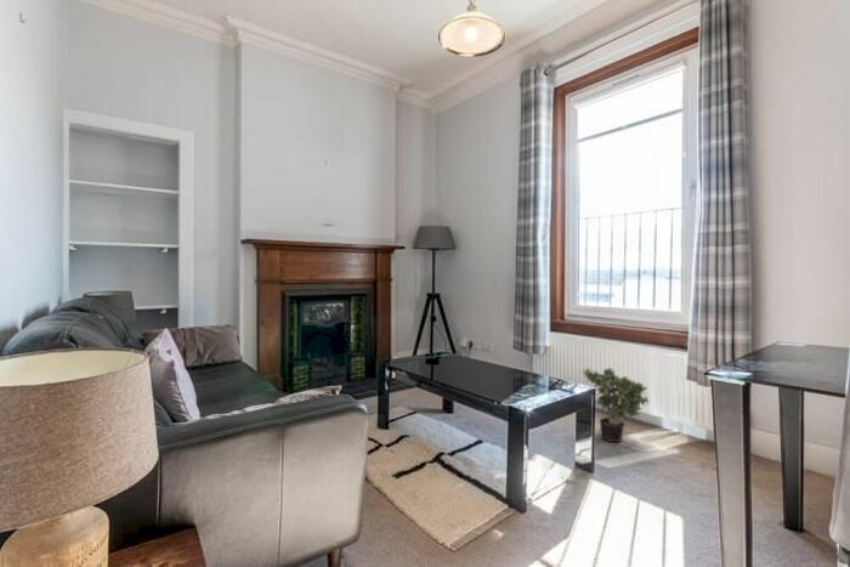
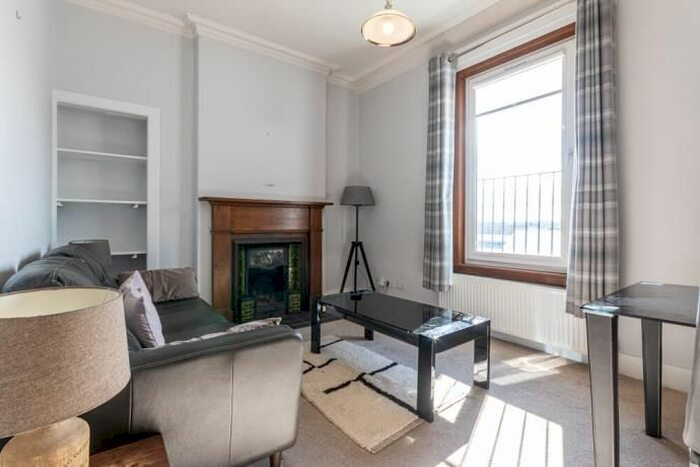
- potted plant [582,367,651,443]
